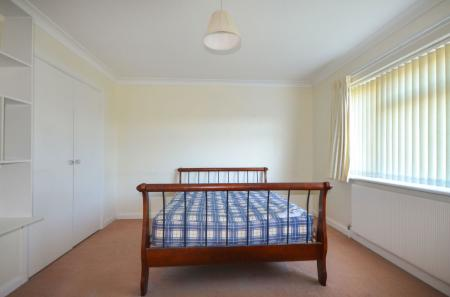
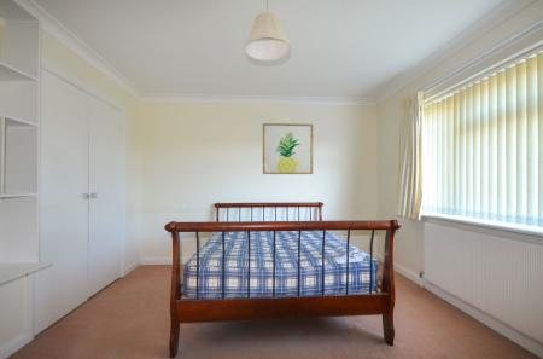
+ wall art [262,122,314,175]
